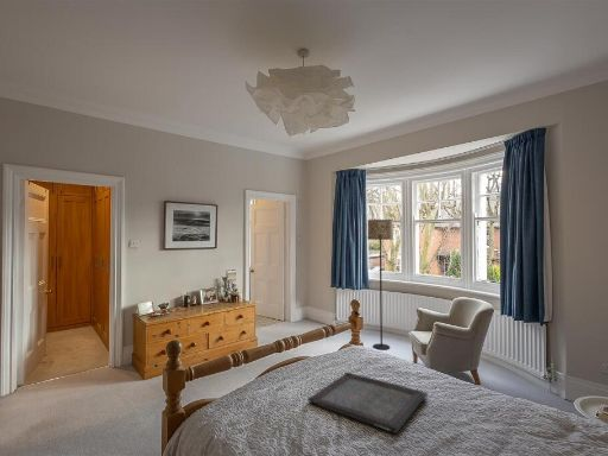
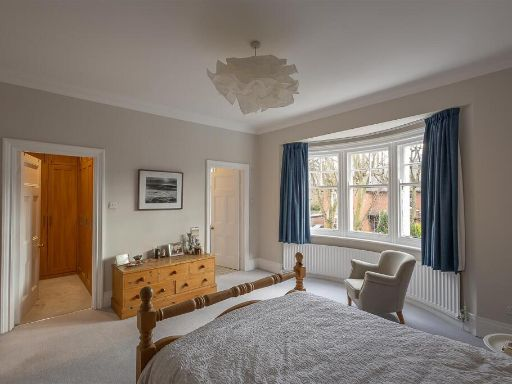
- floor lamp [367,218,394,350]
- serving tray [306,372,429,435]
